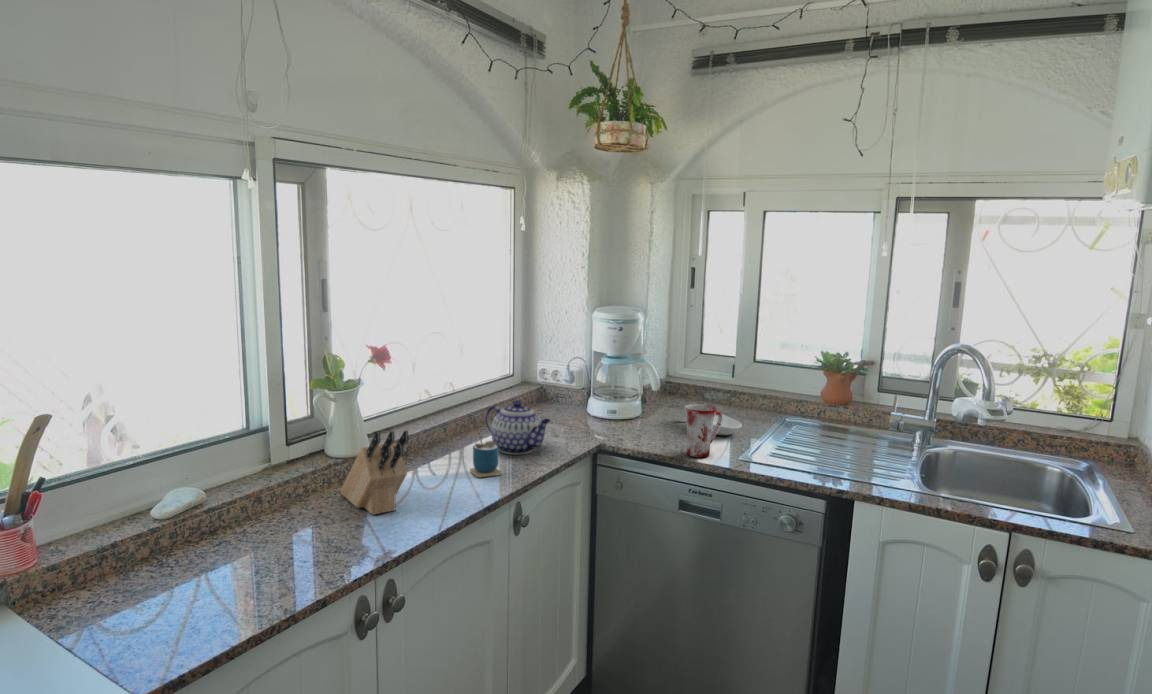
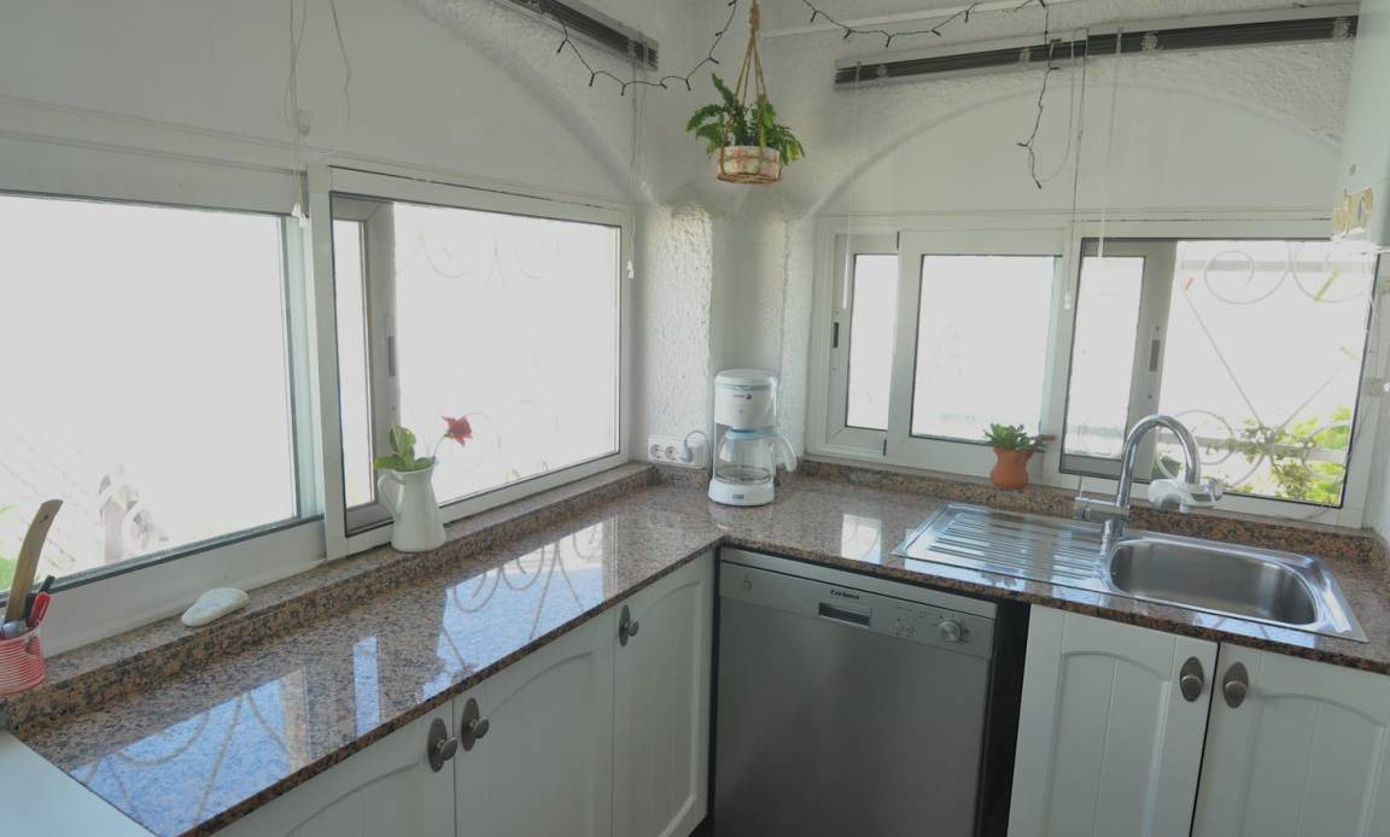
- mug [684,403,723,458]
- spoon rest [678,408,743,436]
- teapot [485,400,552,455]
- cup [469,429,502,478]
- knife block [339,429,409,516]
